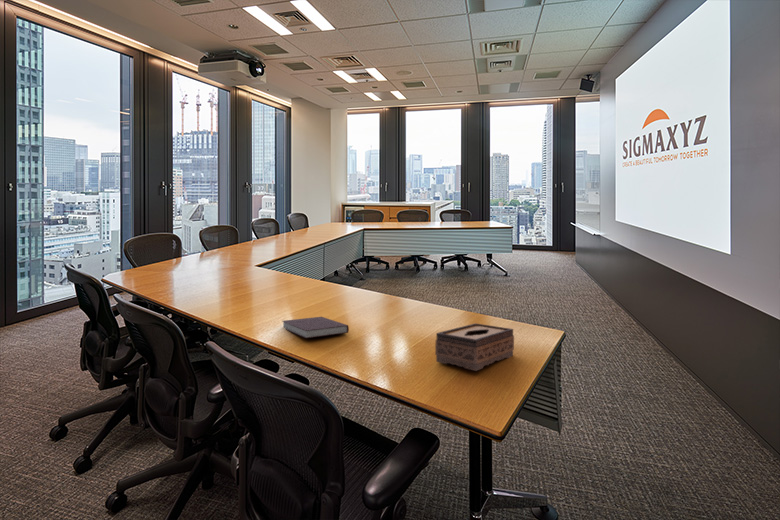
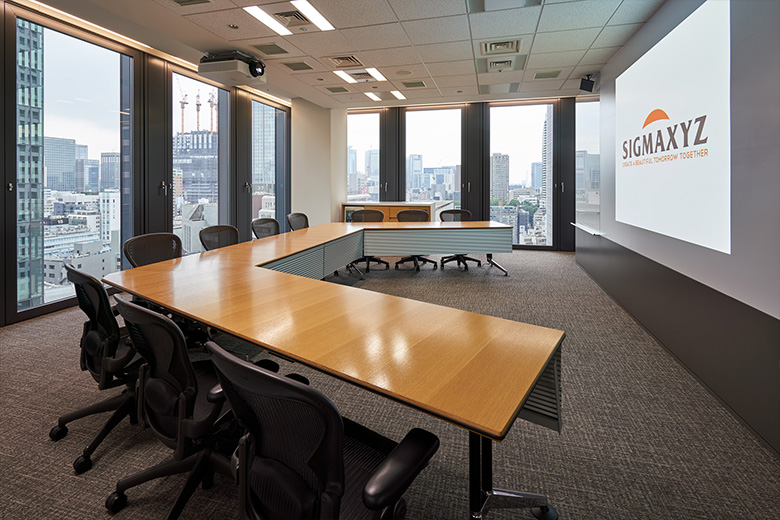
- tissue box [434,322,515,372]
- notebook [282,316,350,339]
